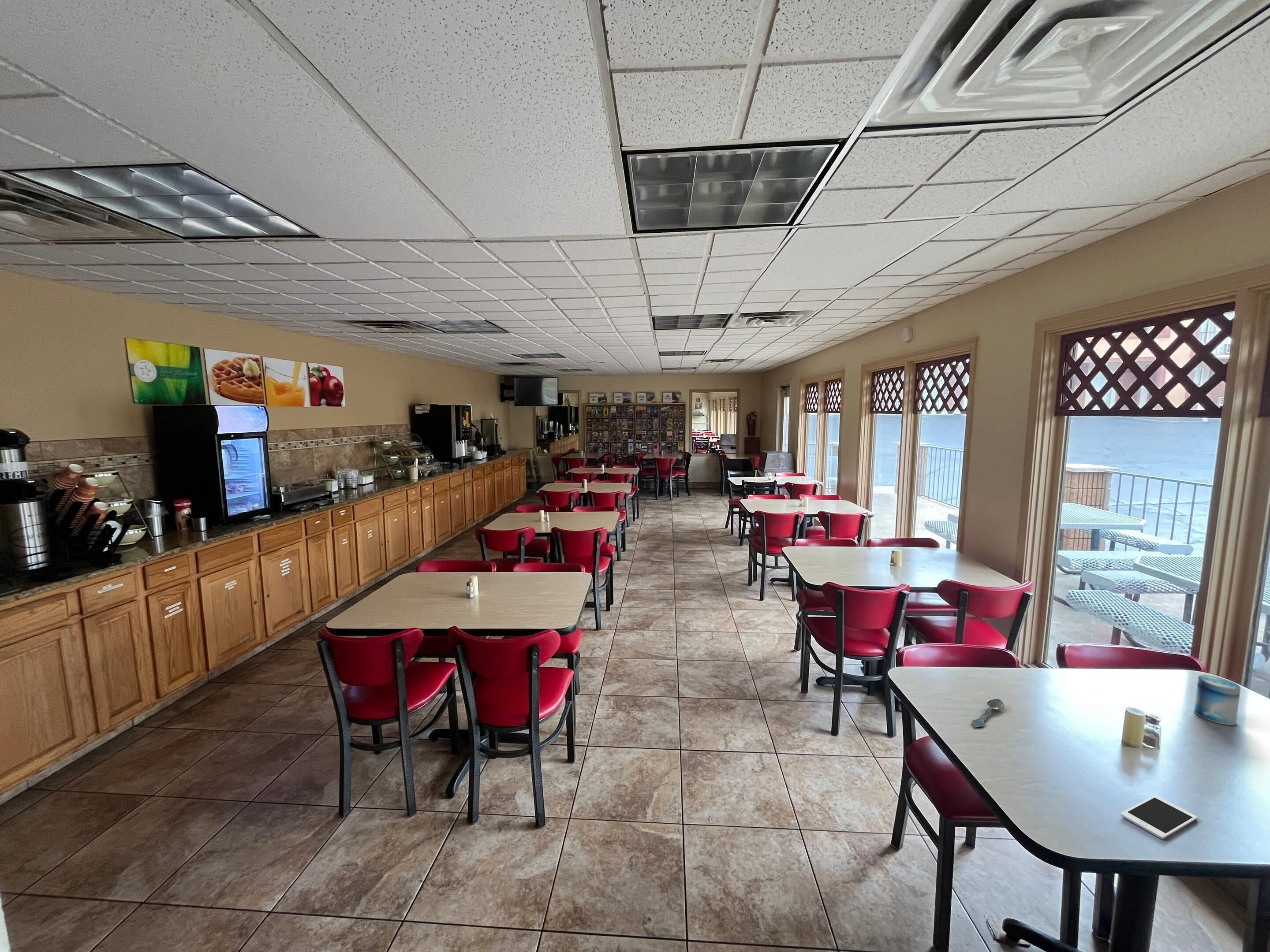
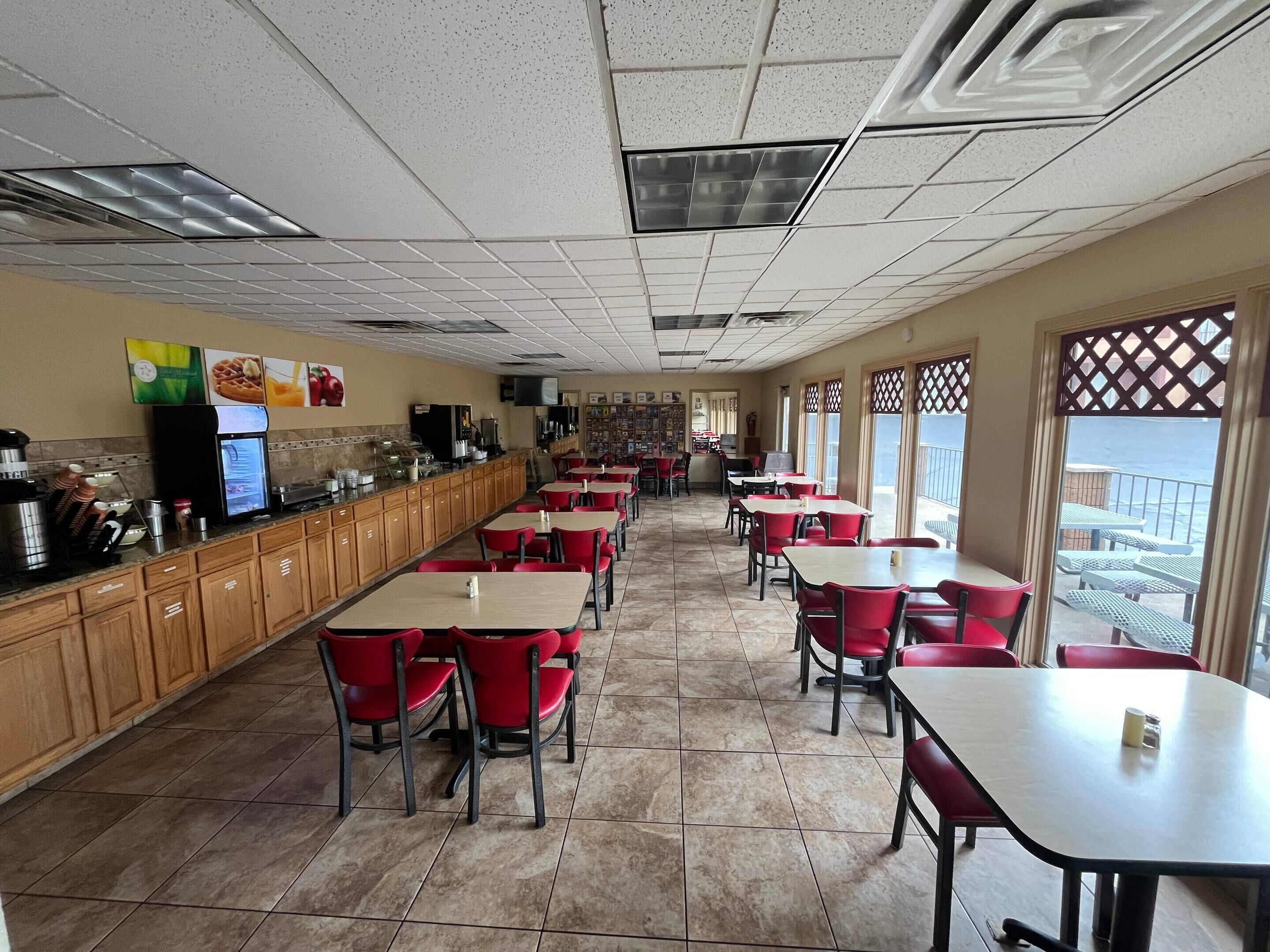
- spoon [971,699,1004,728]
- beverage can [1194,675,1241,725]
- cell phone [1121,795,1198,840]
